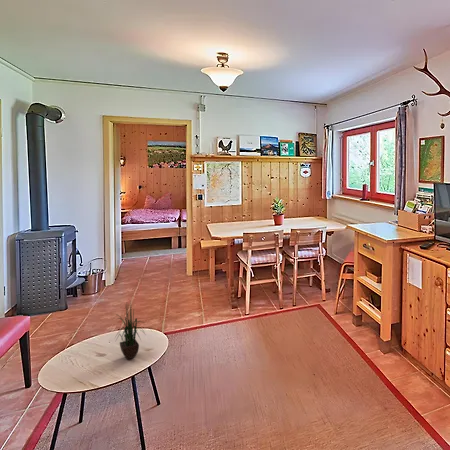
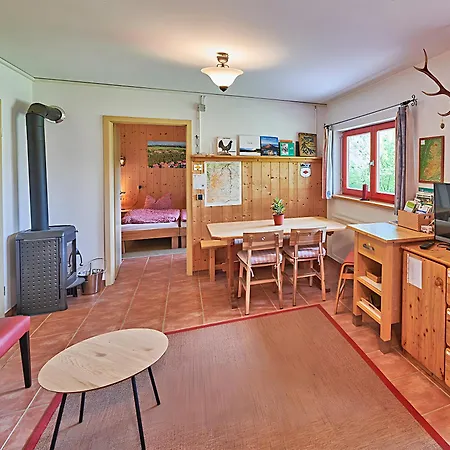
- potted plant [113,302,146,360]
